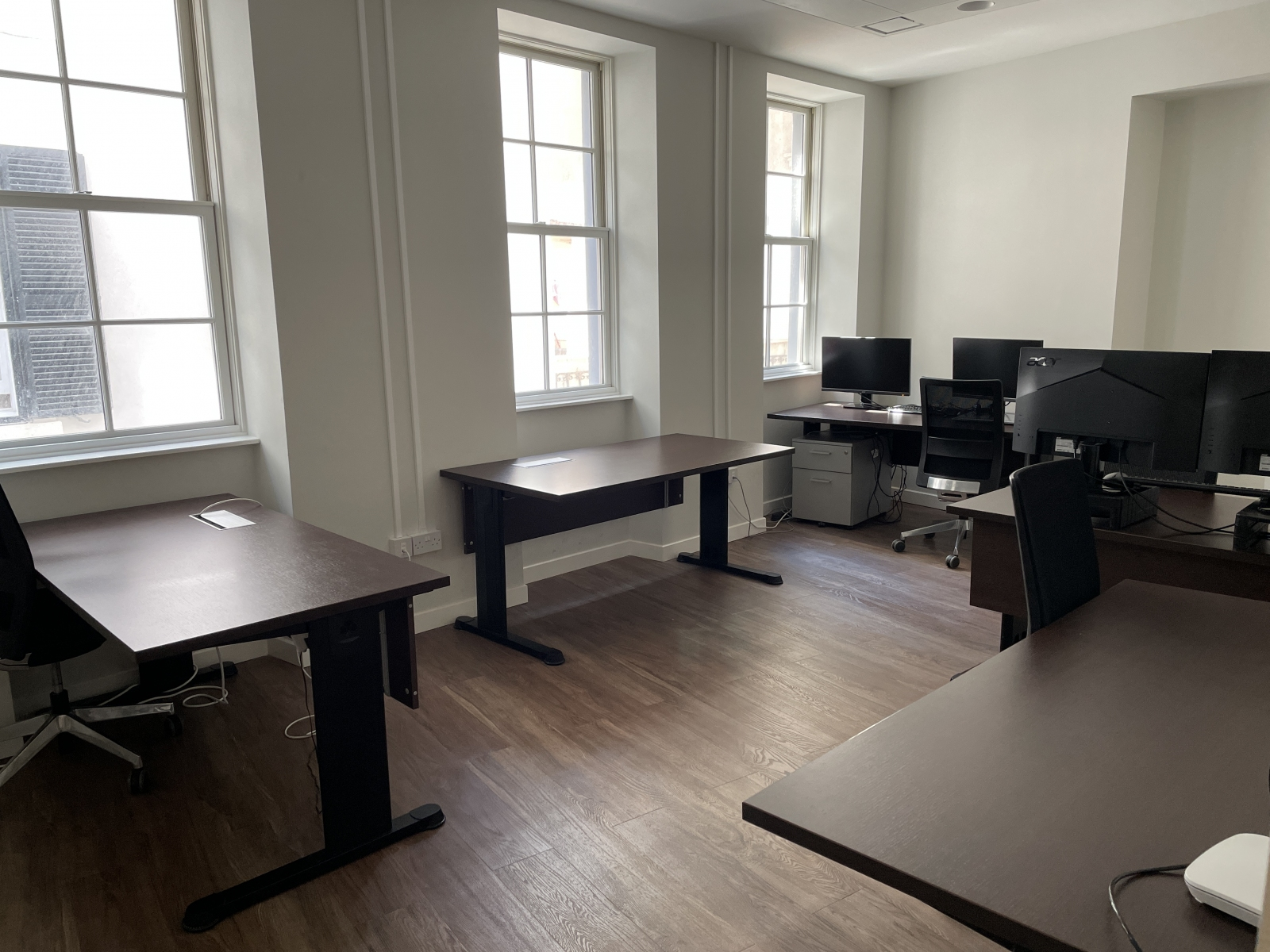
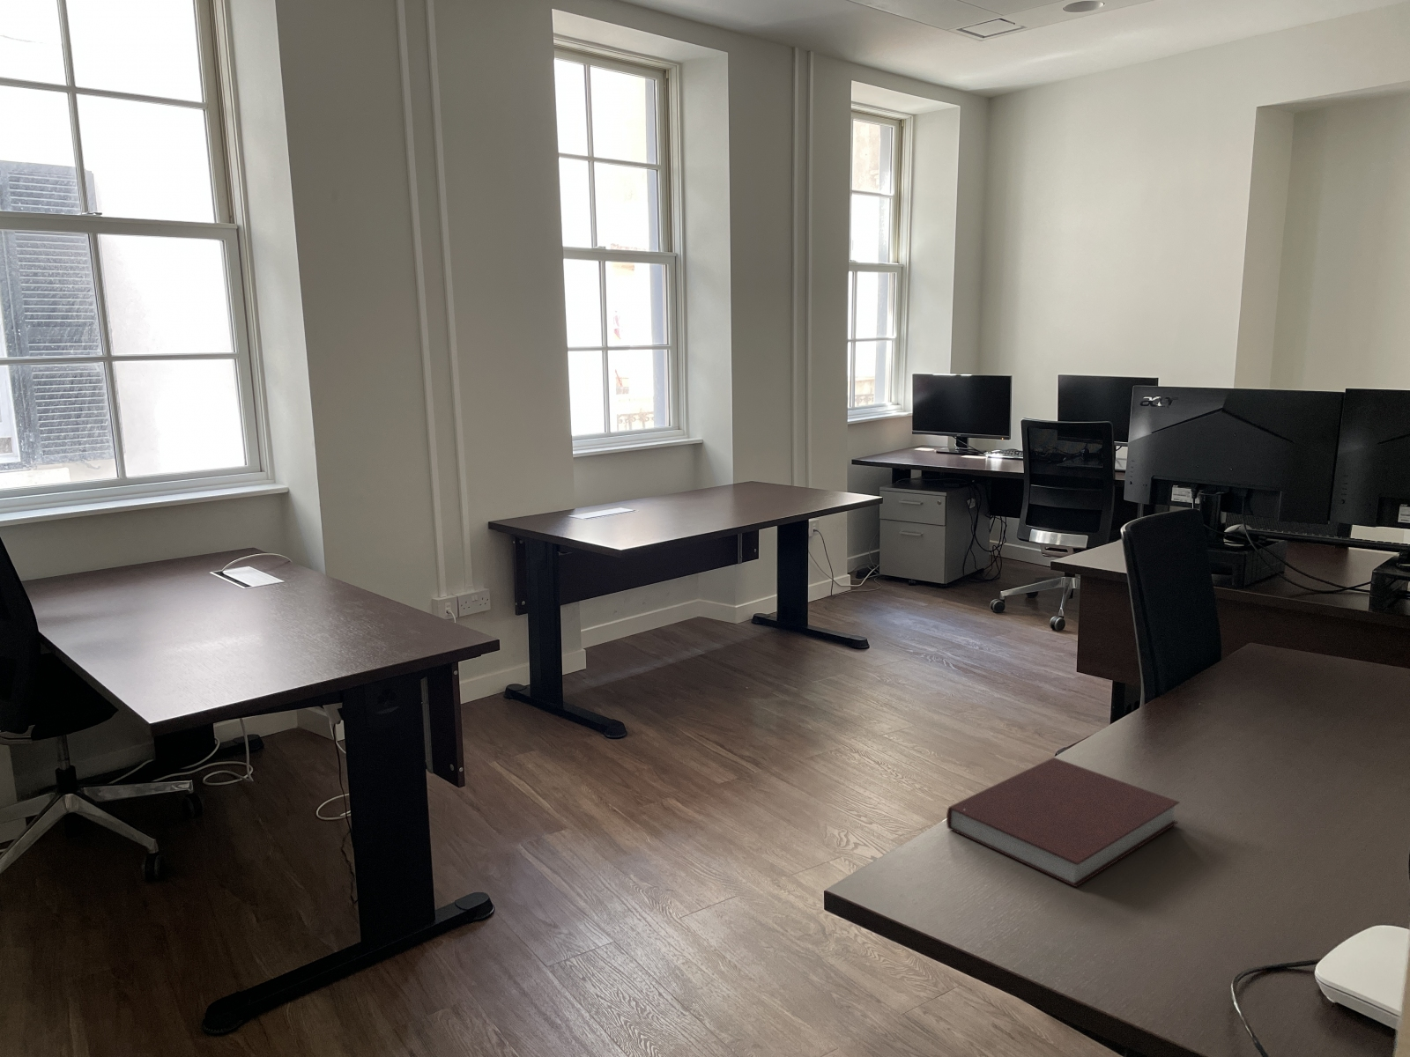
+ notebook [946,756,1181,888]
